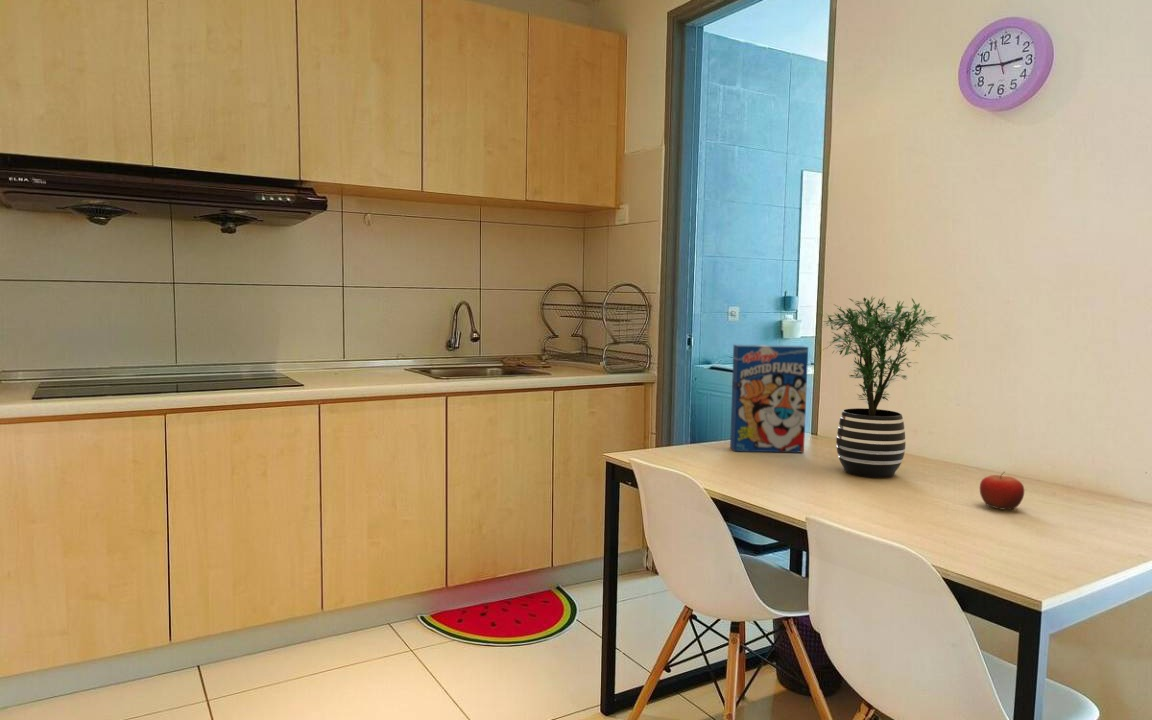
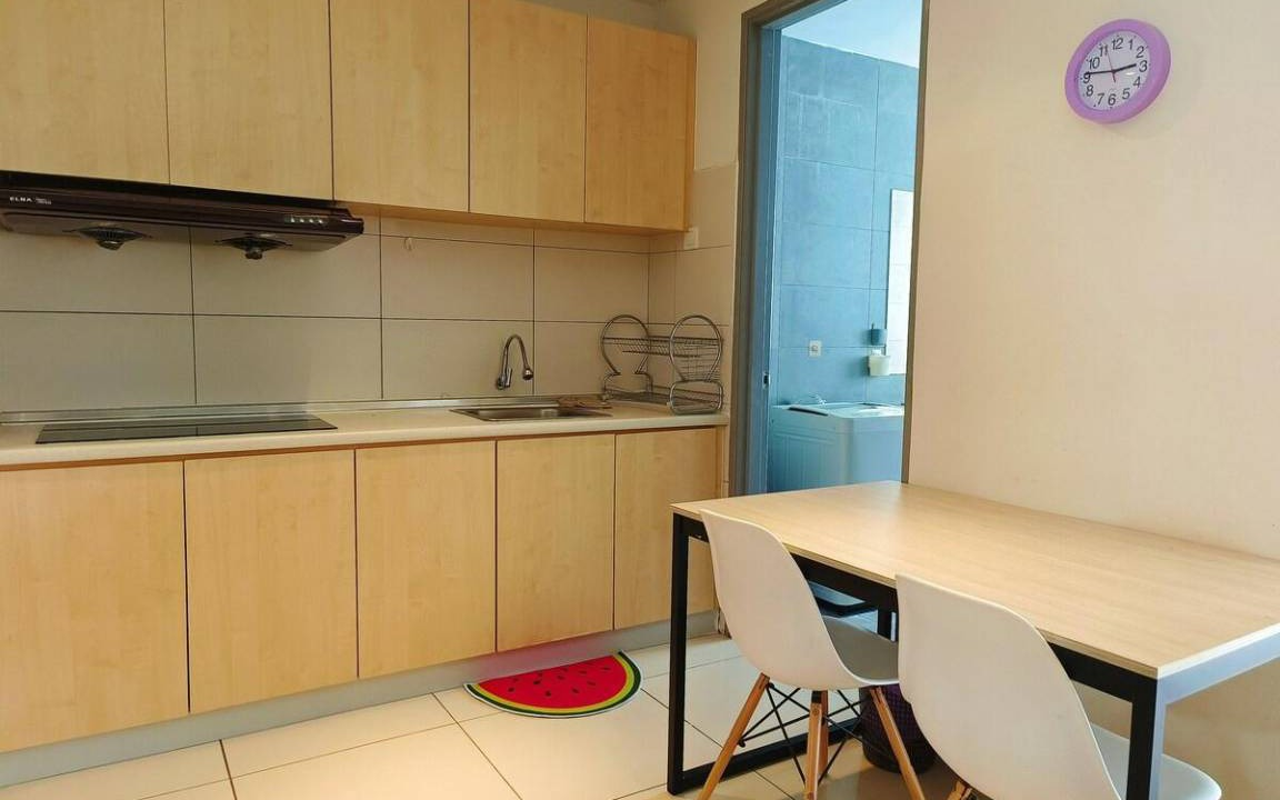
- fruit [979,470,1025,511]
- cereal box [729,344,809,454]
- potted plant [818,296,955,479]
